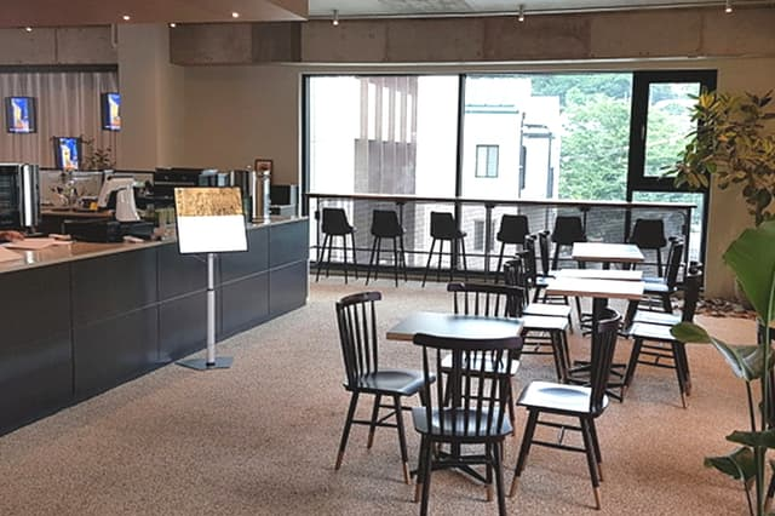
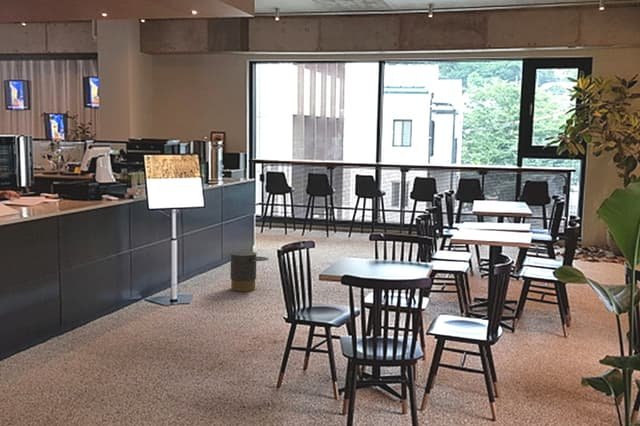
+ trash can [229,250,269,293]
